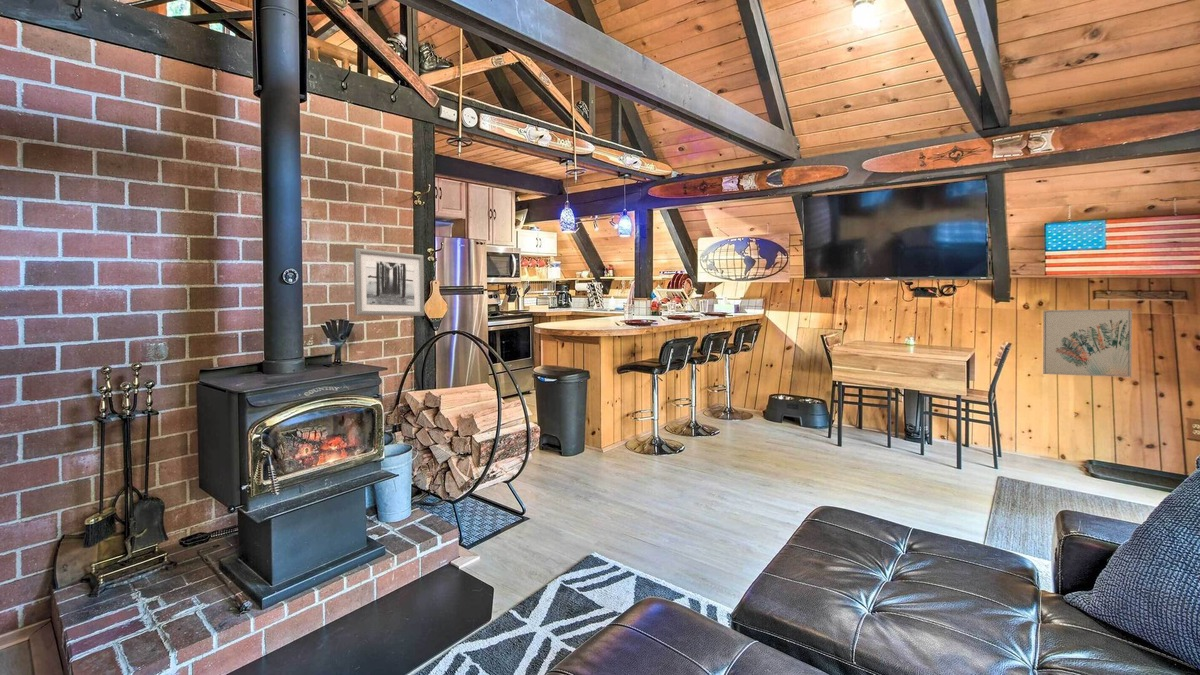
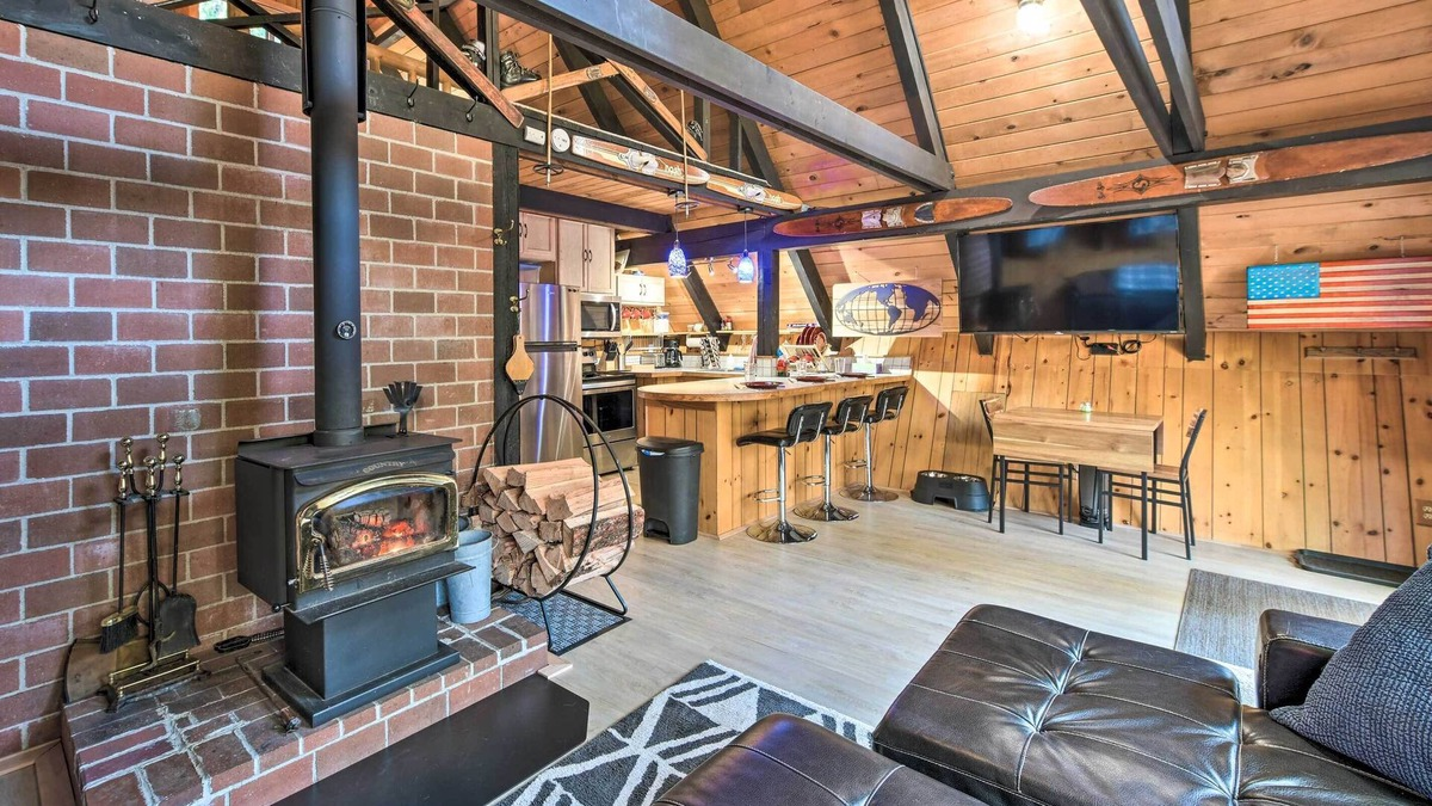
- wall art [352,247,425,317]
- wall art [1042,308,1133,378]
